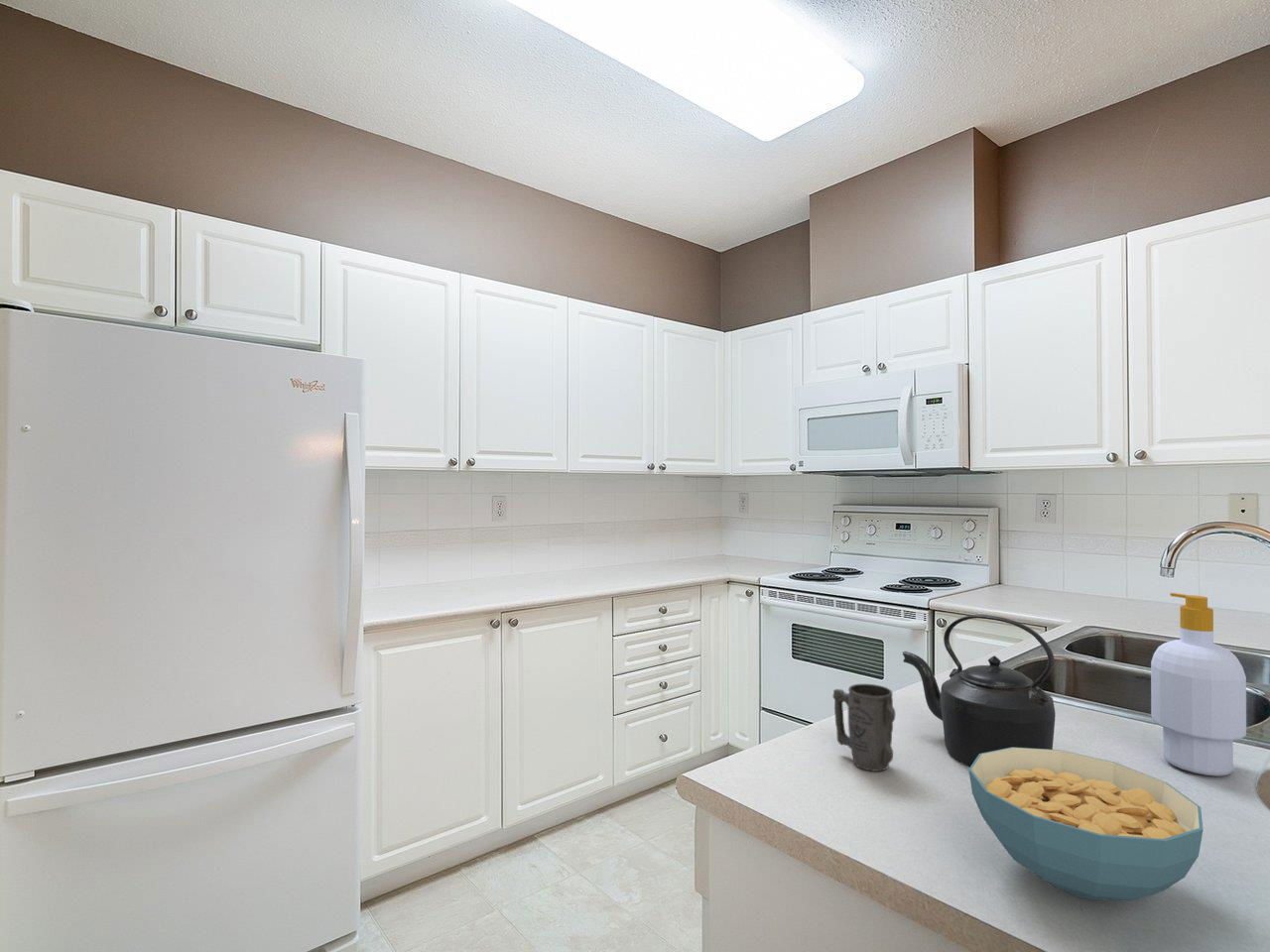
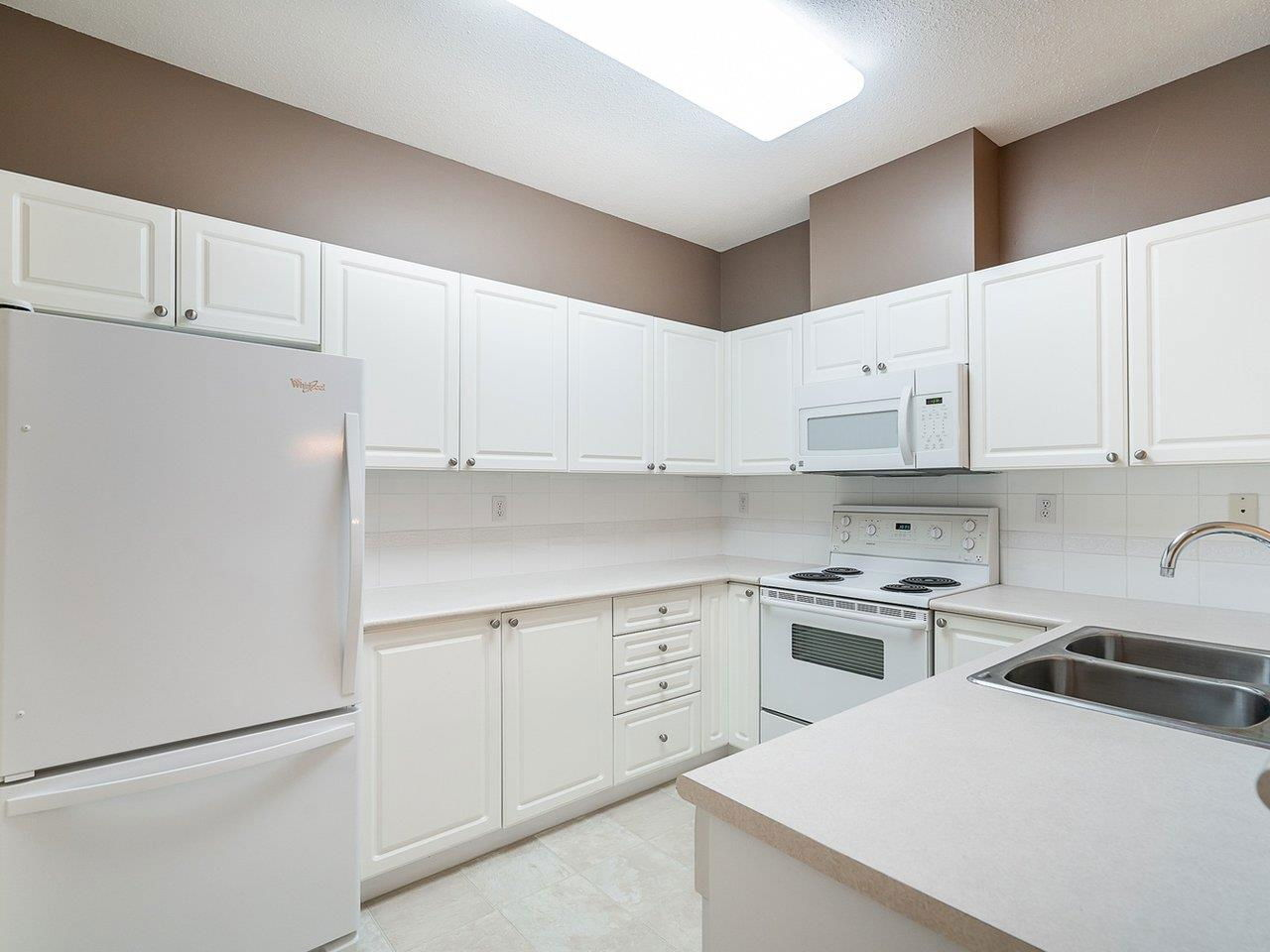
- kettle [902,614,1057,767]
- mug [831,683,896,773]
- cereal bowl [967,747,1205,902]
- soap bottle [1150,592,1247,777]
